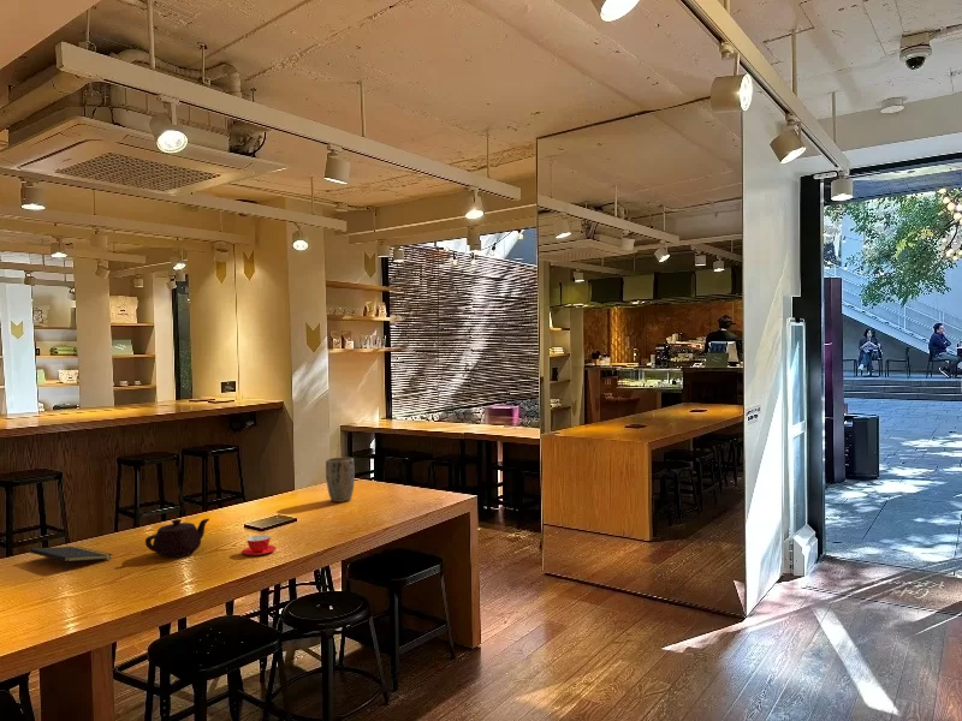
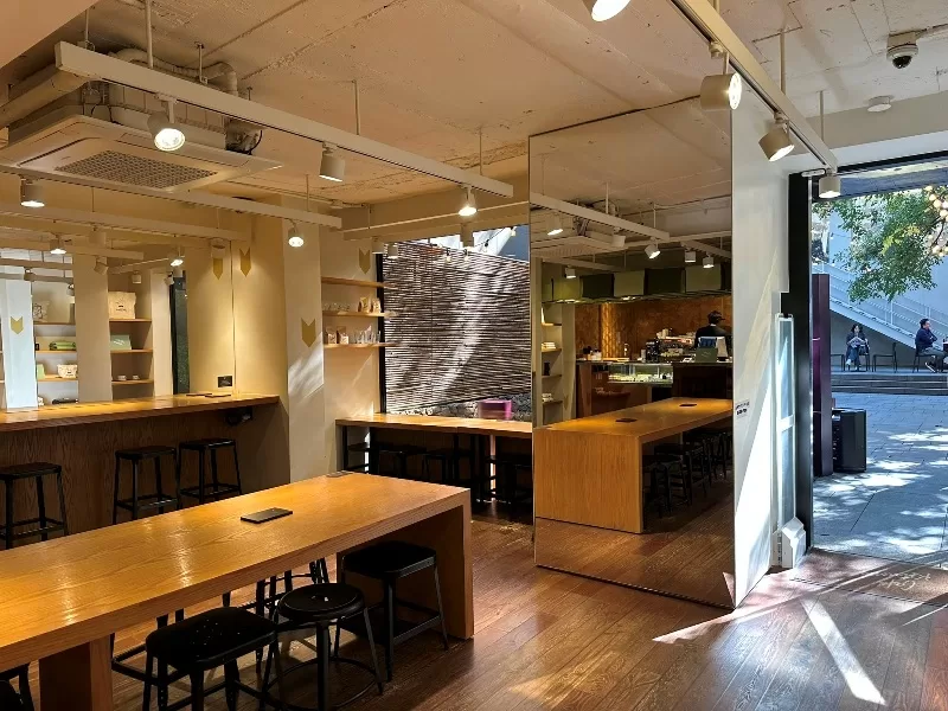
- plant pot [325,457,356,503]
- teacup [240,534,278,556]
- notepad [29,546,114,572]
- teapot [144,518,210,559]
